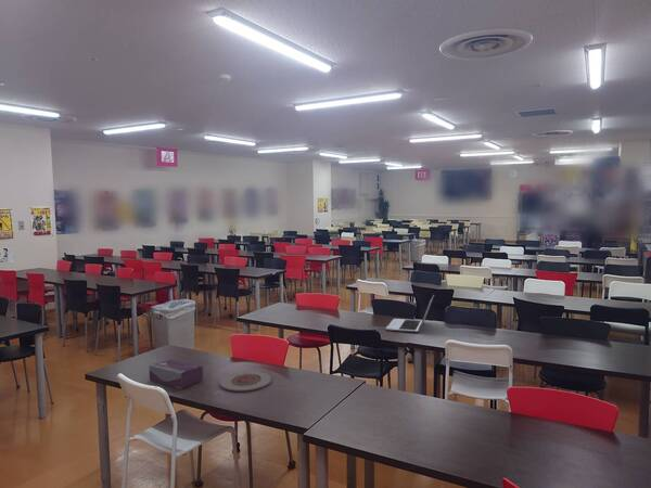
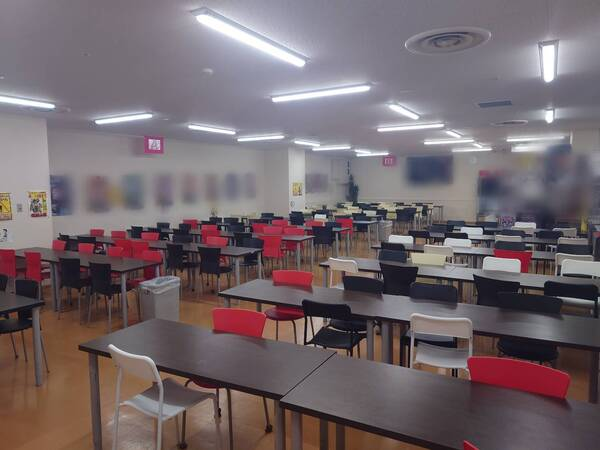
- laptop [385,294,435,333]
- tissue box [148,358,204,390]
- plate [219,370,272,393]
